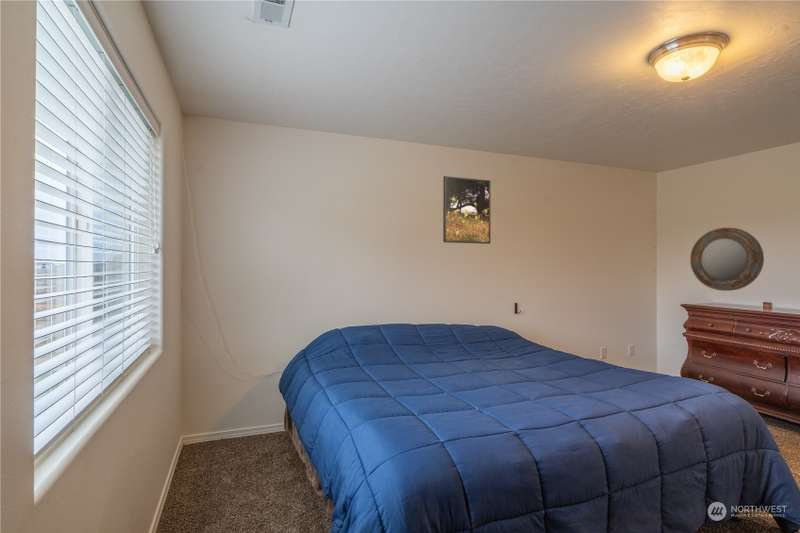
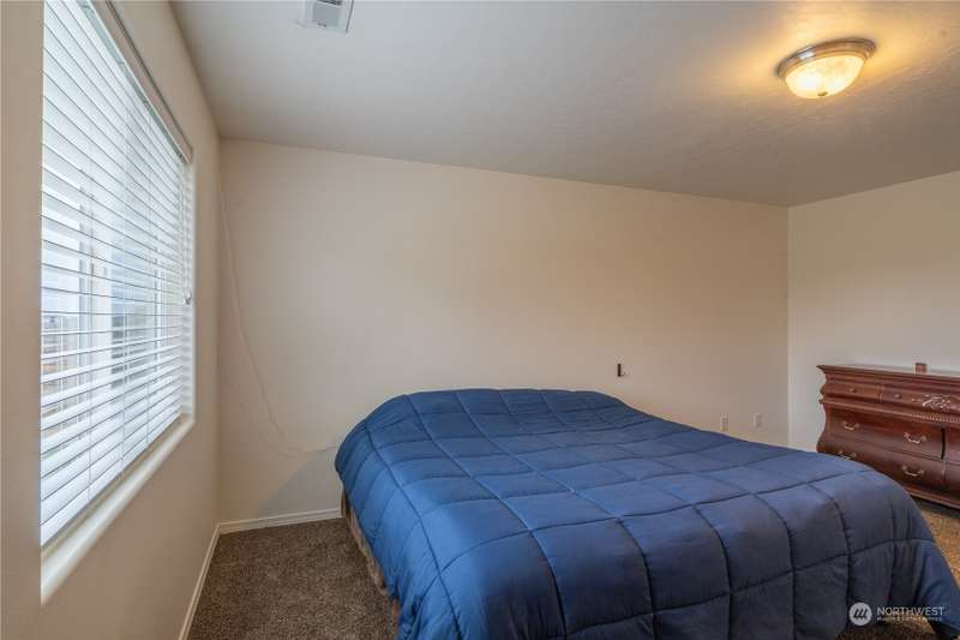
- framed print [442,175,492,245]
- home mirror [689,227,765,292]
